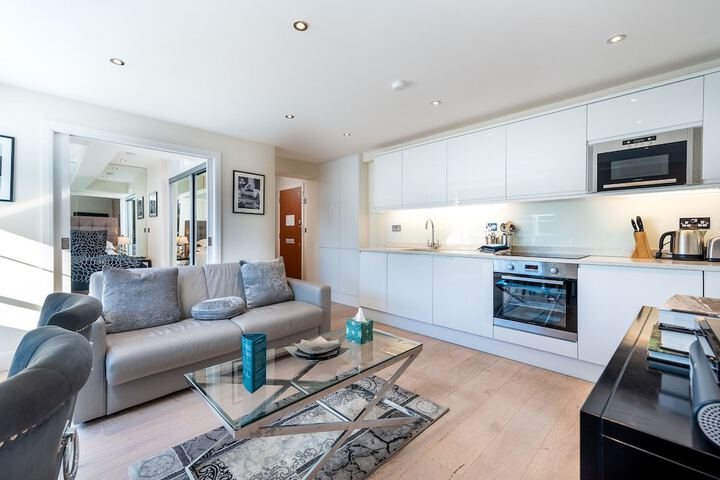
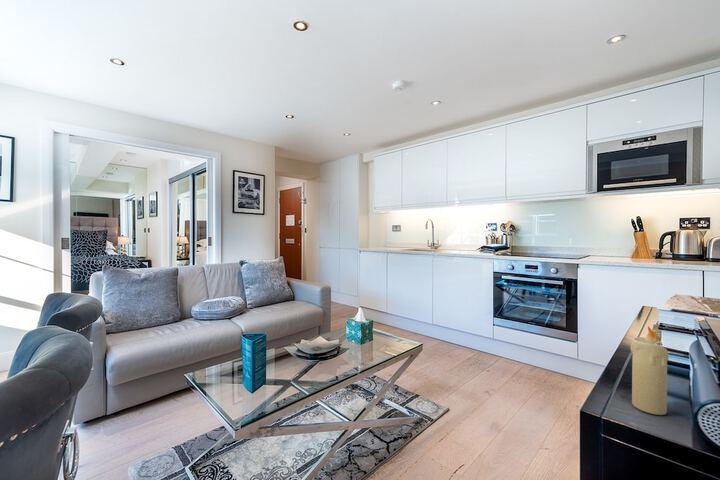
+ candle [630,325,670,416]
